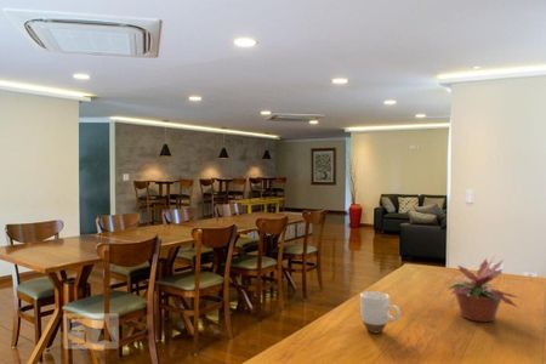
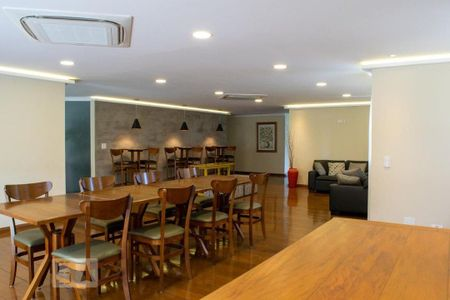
- potted plant [443,257,523,323]
- mug [359,290,402,334]
